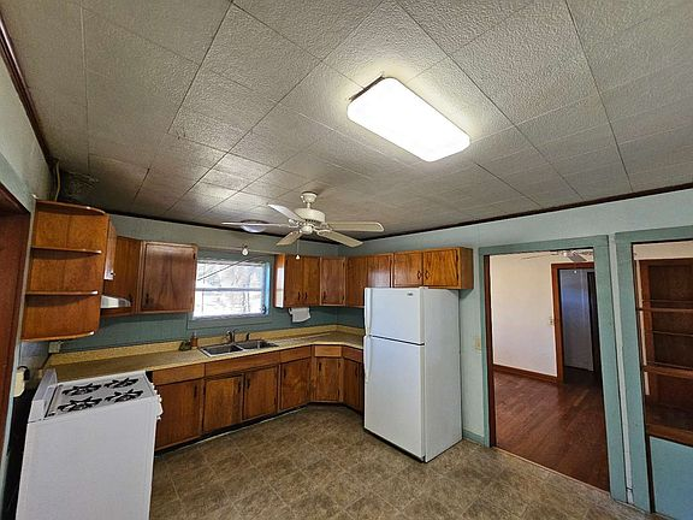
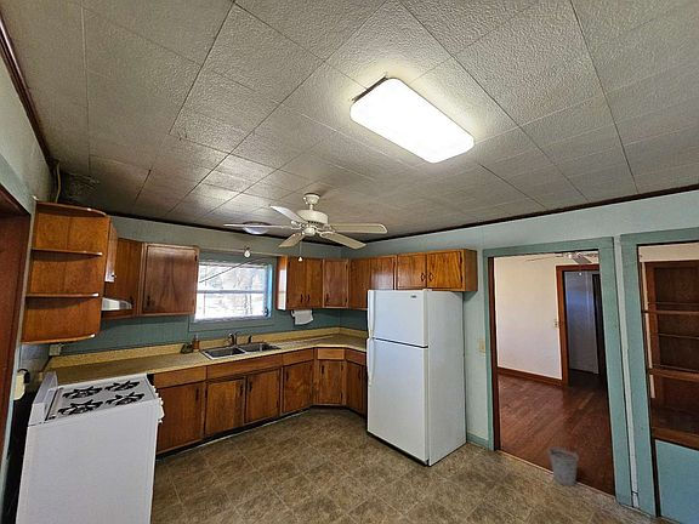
+ bucket [546,446,580,488]
